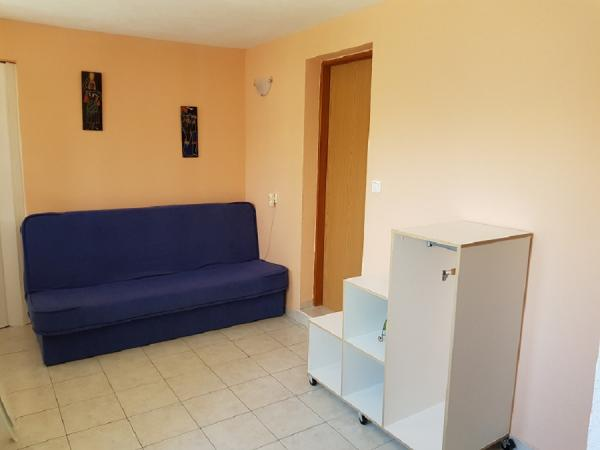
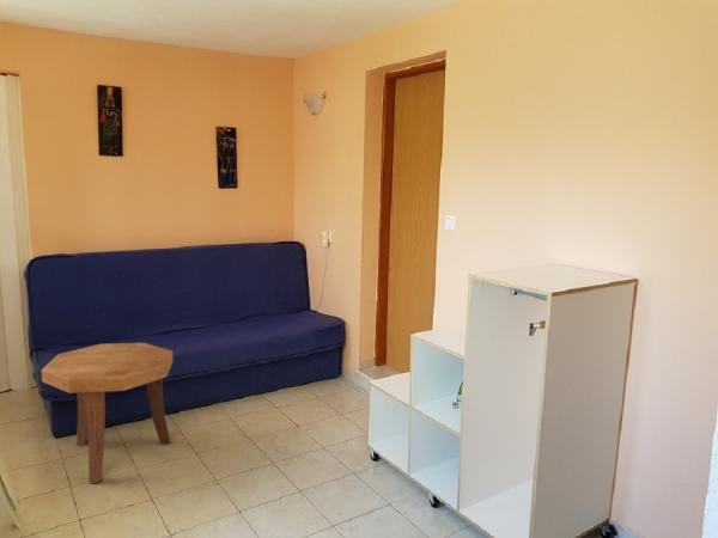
+ side table [41,342,175,484]
